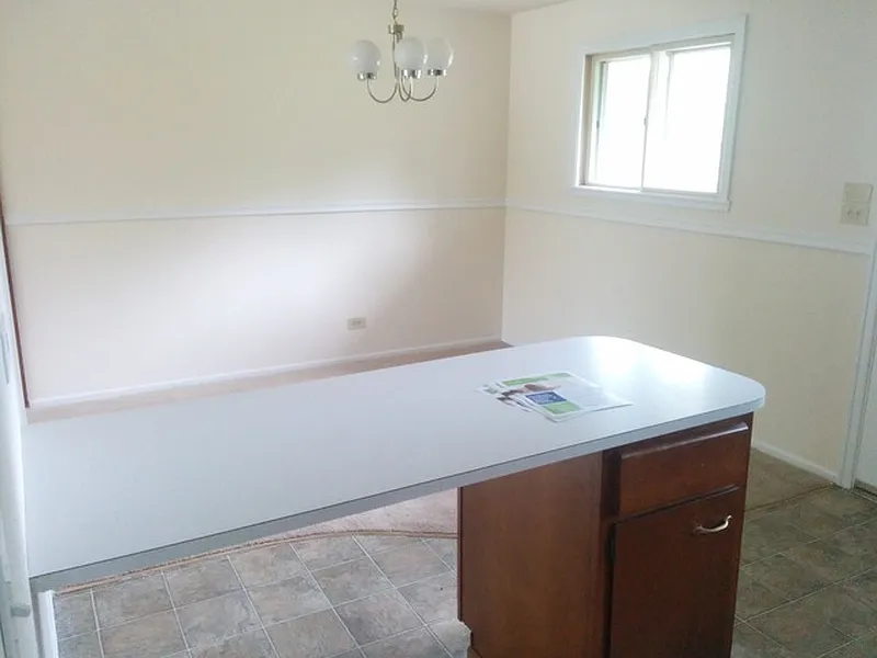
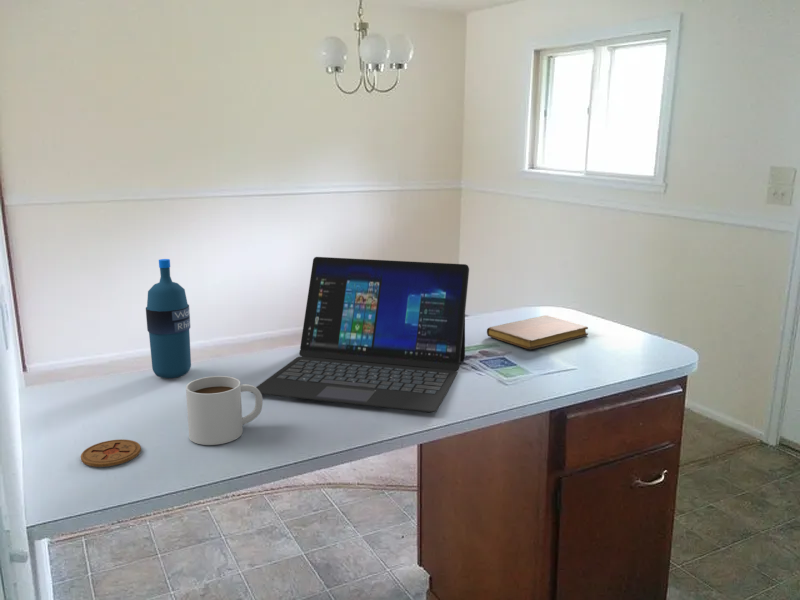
+ coaster [80,438,142,468]
+ water bottle [145,258,192,379]
+ mug [185,375,263,446]
+ laptop [250,256,470,414]
+ notebook [486,315,589,350]
